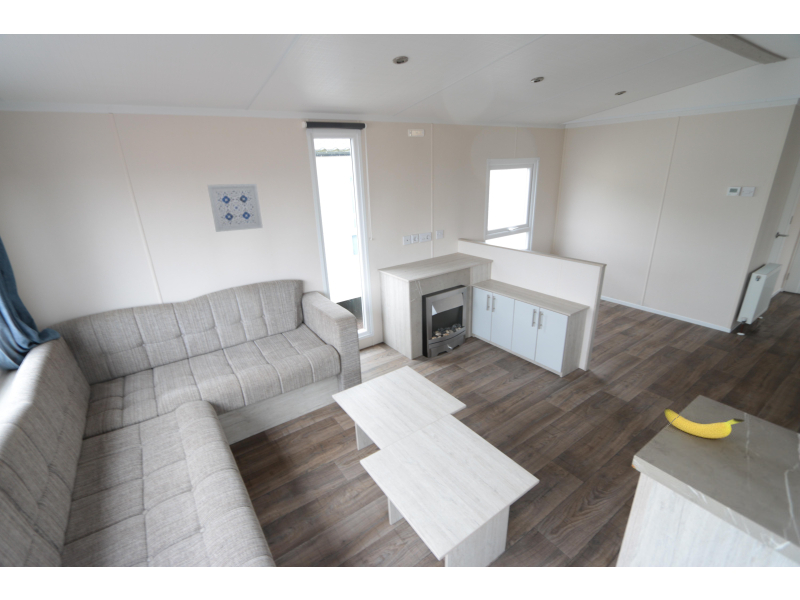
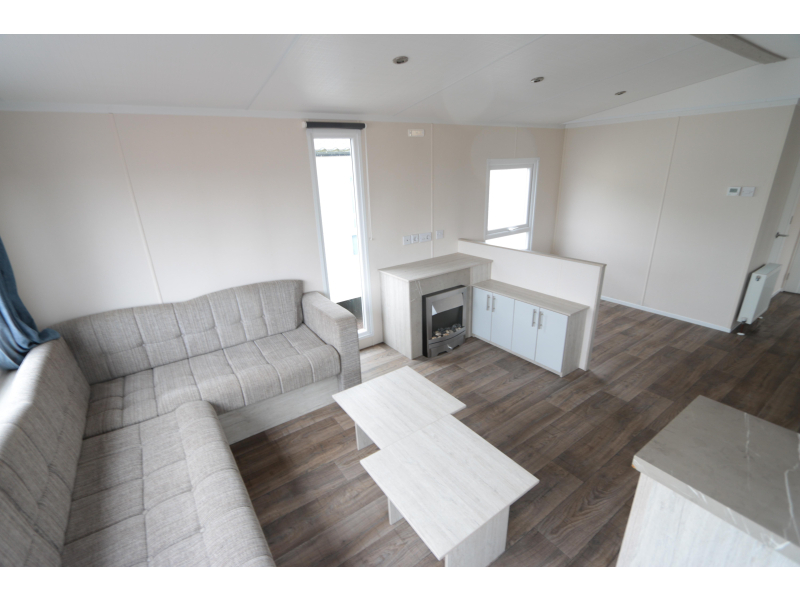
- wall art [206,183,264,233]
- banana [663,407,745,439]
